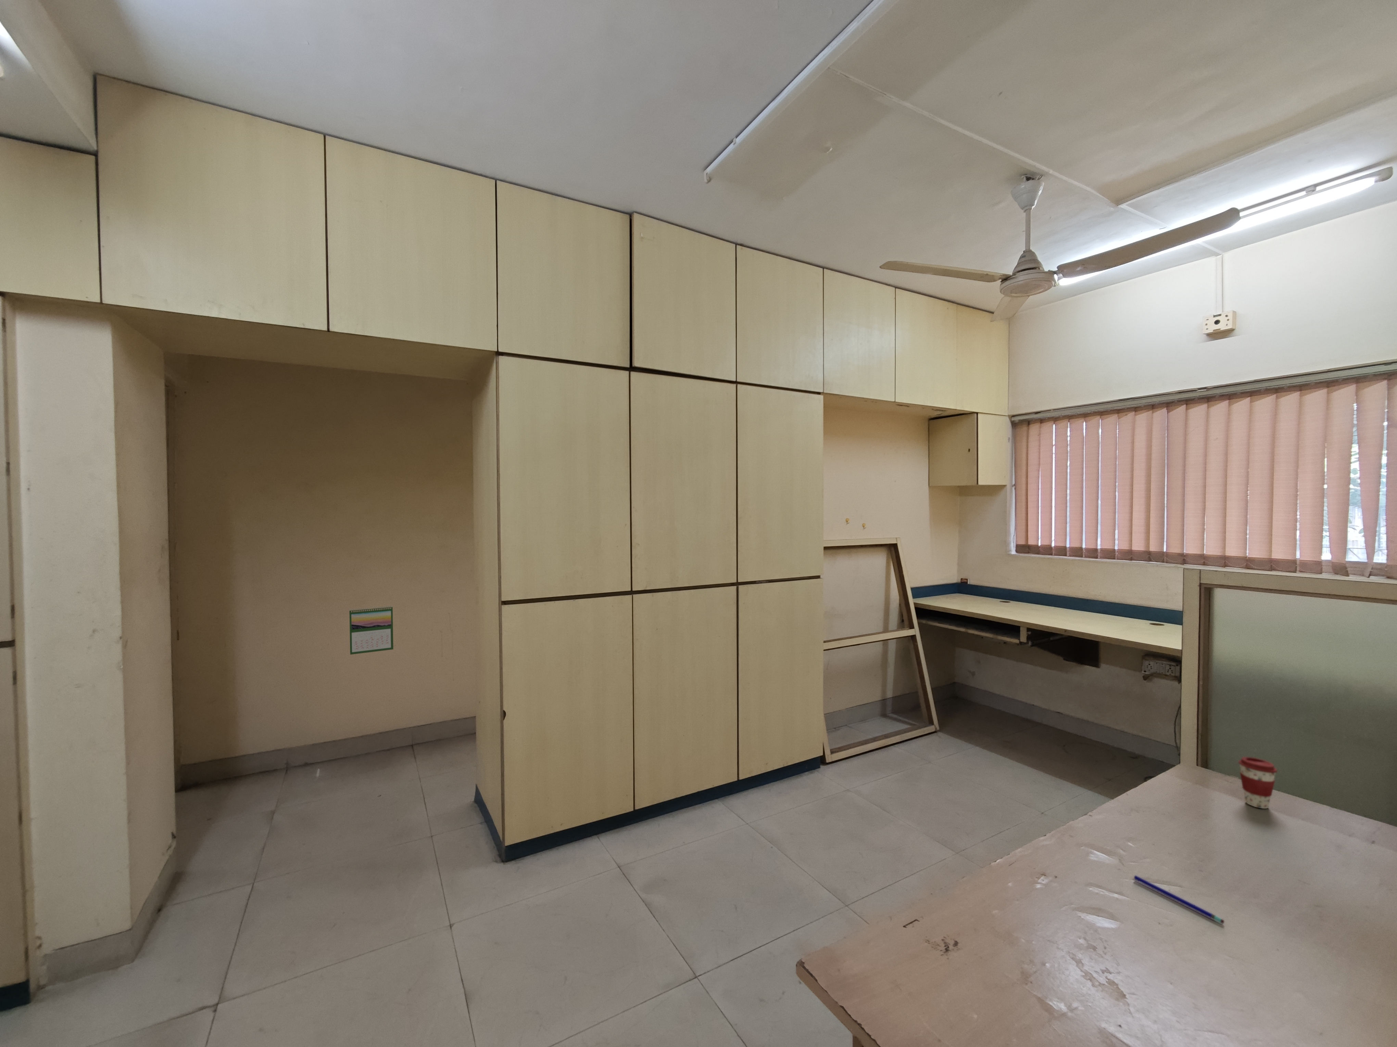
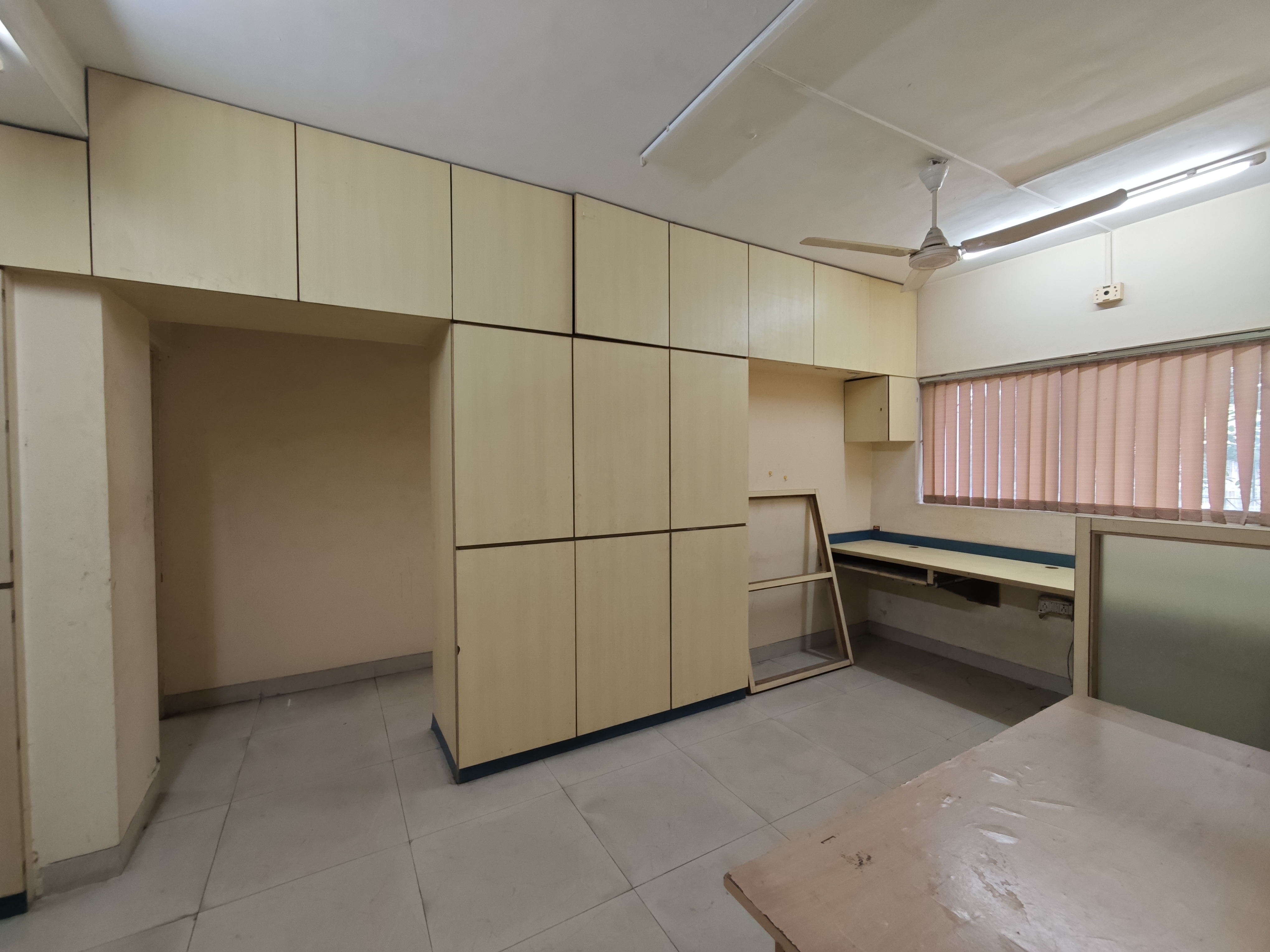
- calendar [349,606,394,654]
- coffee cup [1239,757,1277,808]
- pen [1134,875,1224,924]
